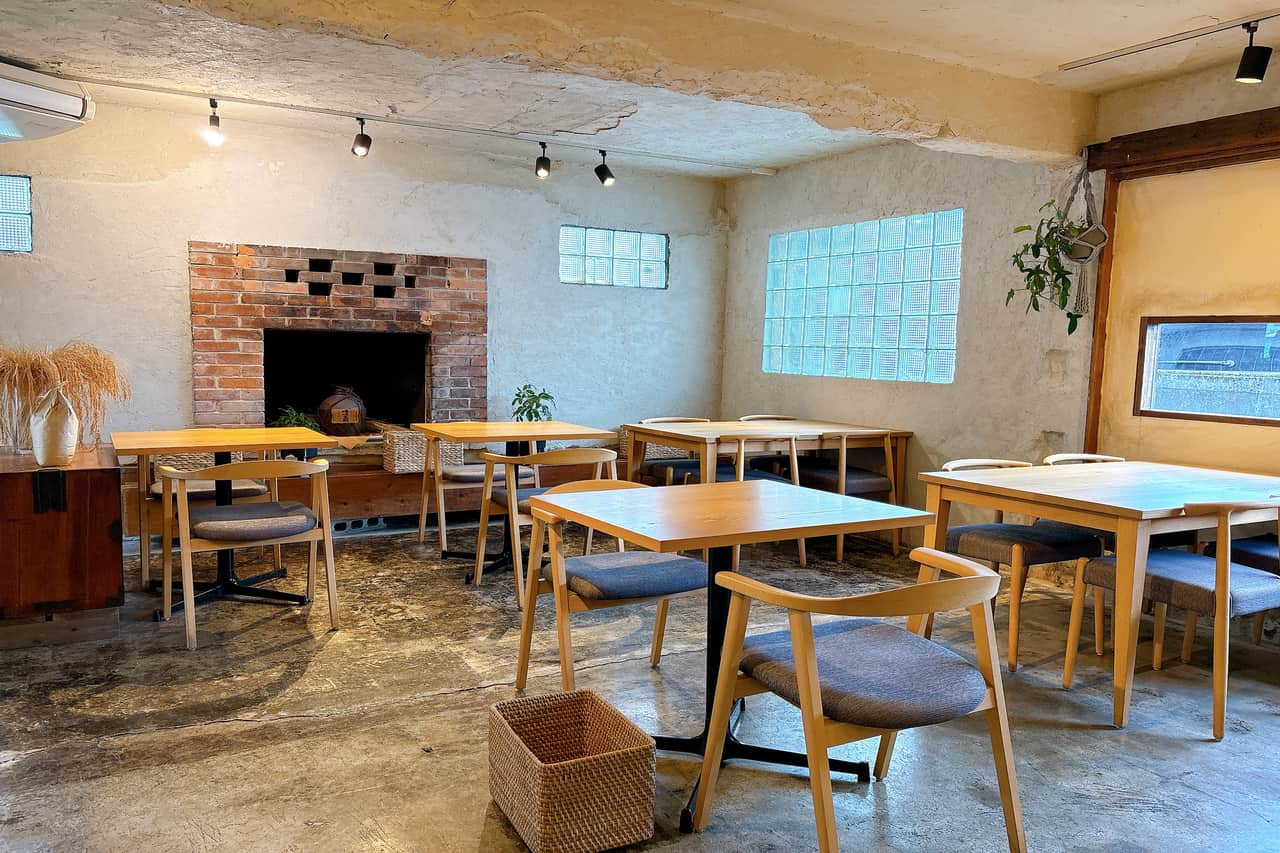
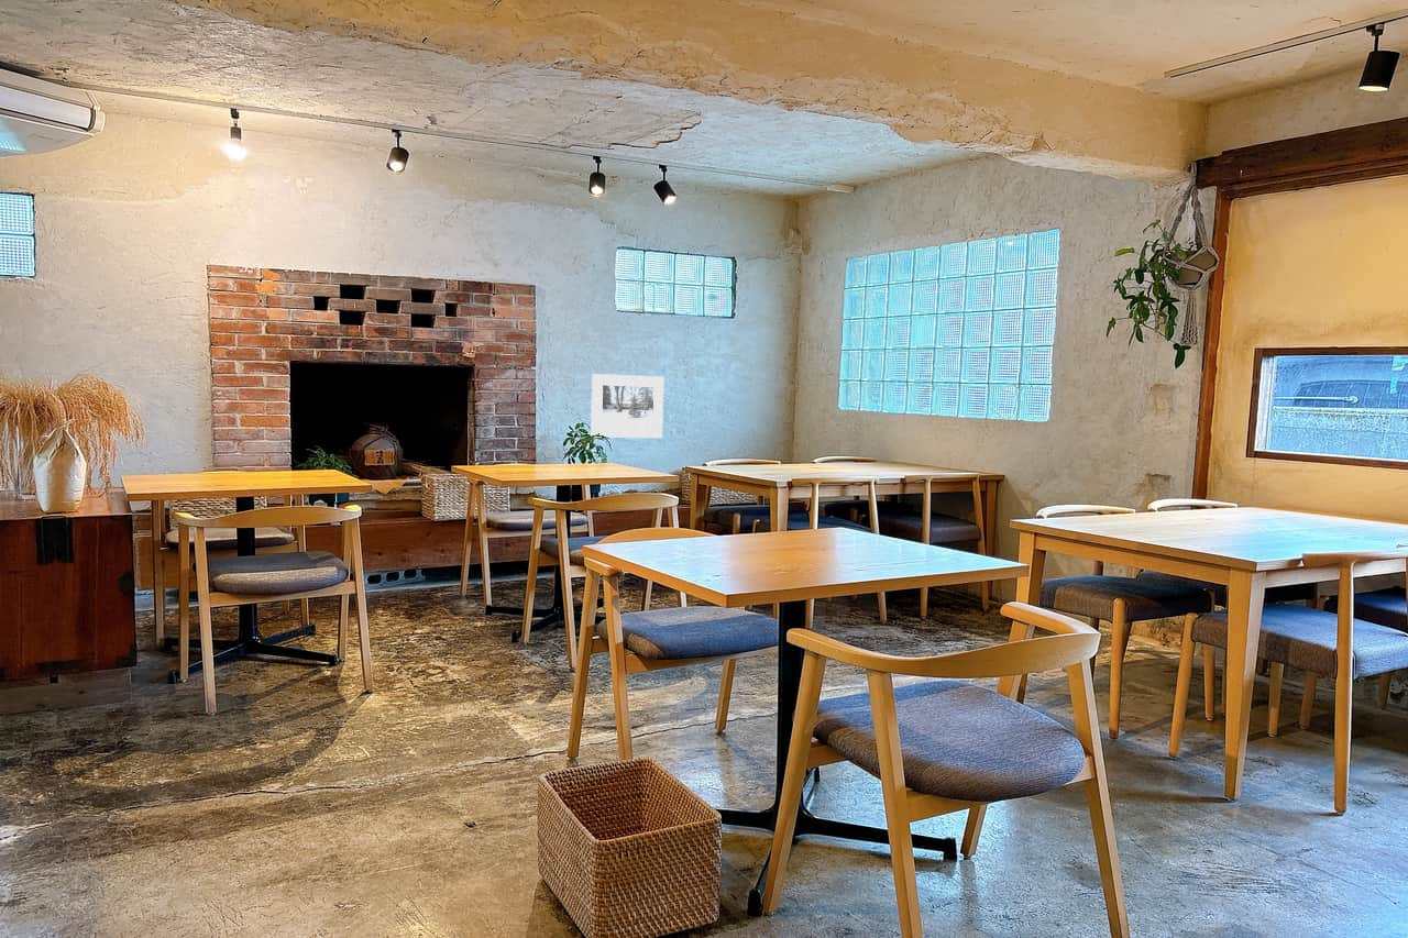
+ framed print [590,373,666,439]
